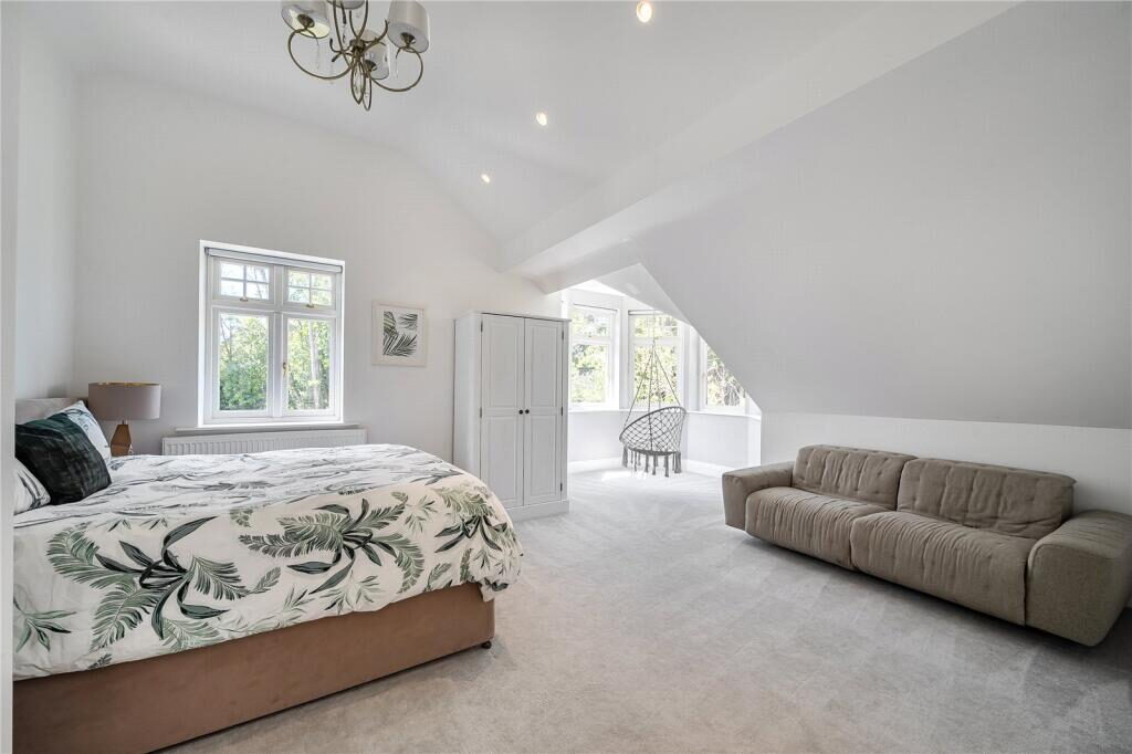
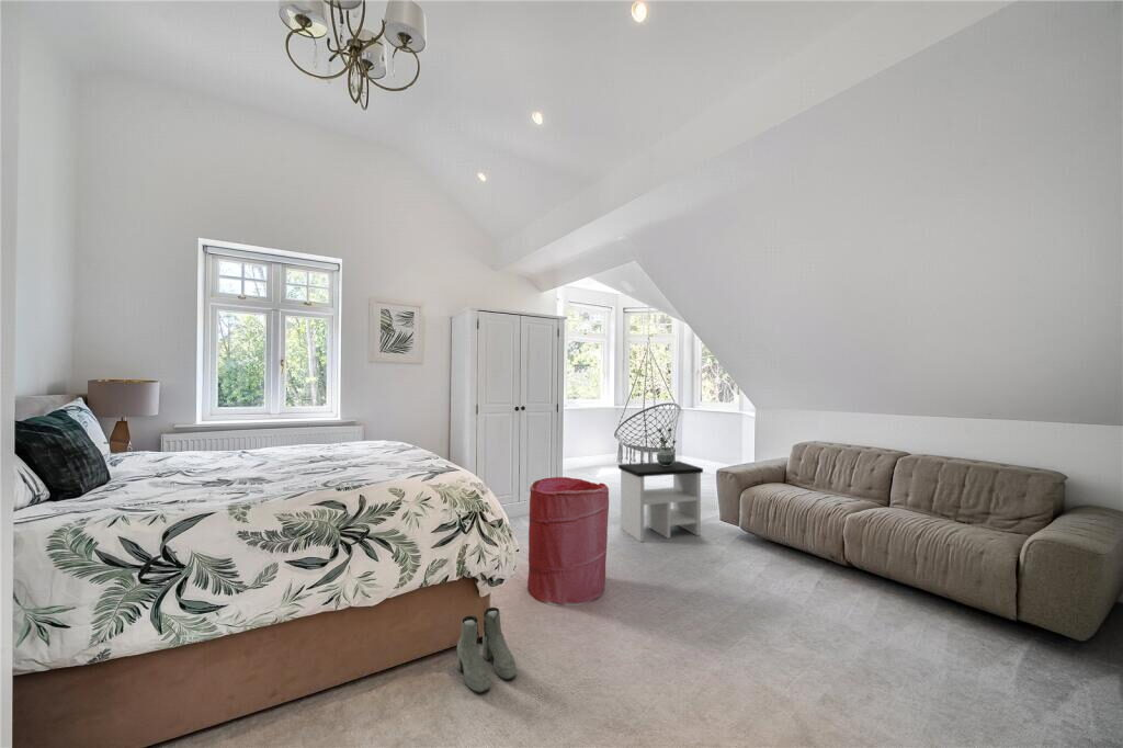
+ boots [456,607,518,693]
+ side table [617,460,704,543]
+ potted plant [656,427,678,465]
+ laundry hamper [526,476,610,607]
